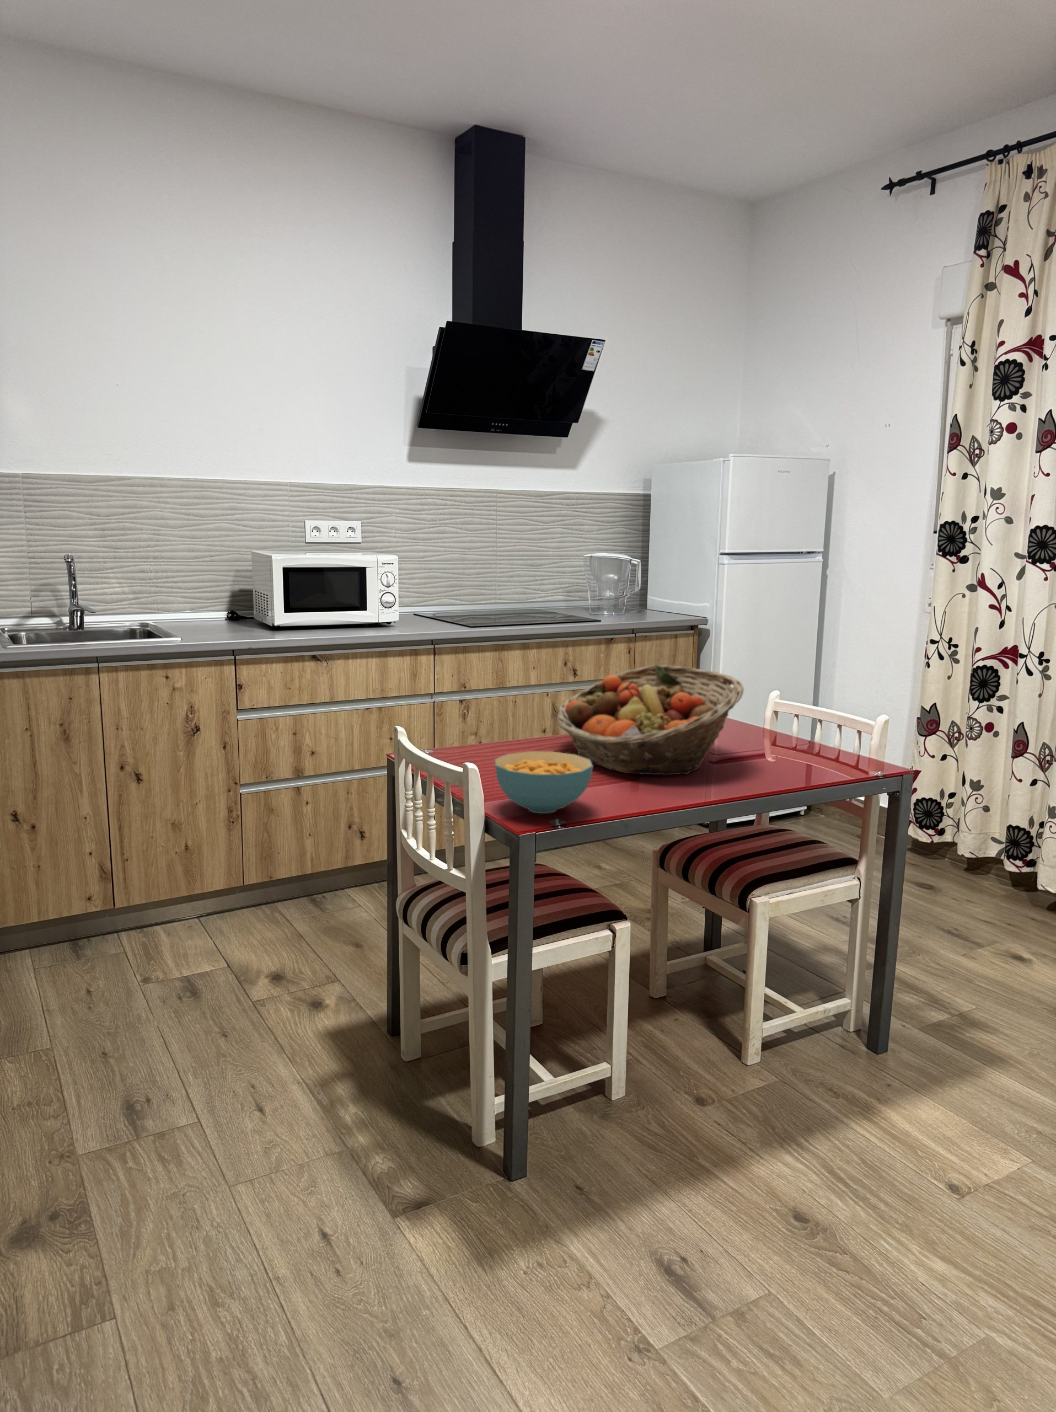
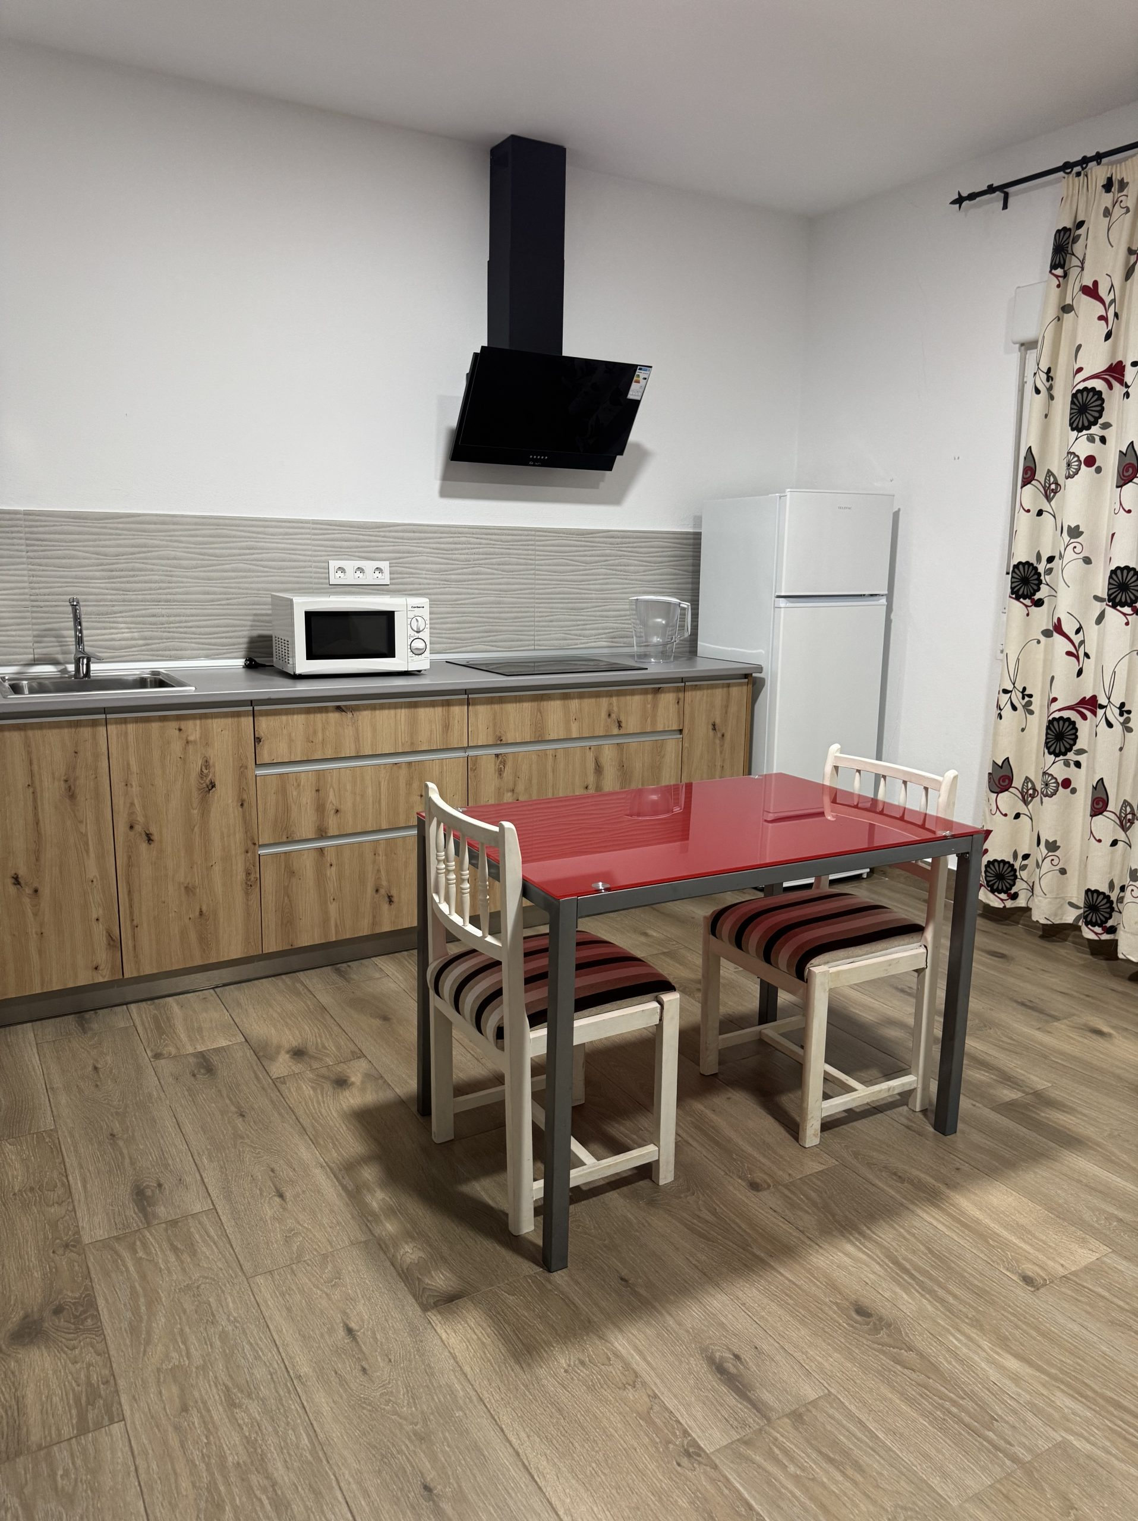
- fruit basket [556,664,744,776]
- cereal bowl [494,751,593,814]
